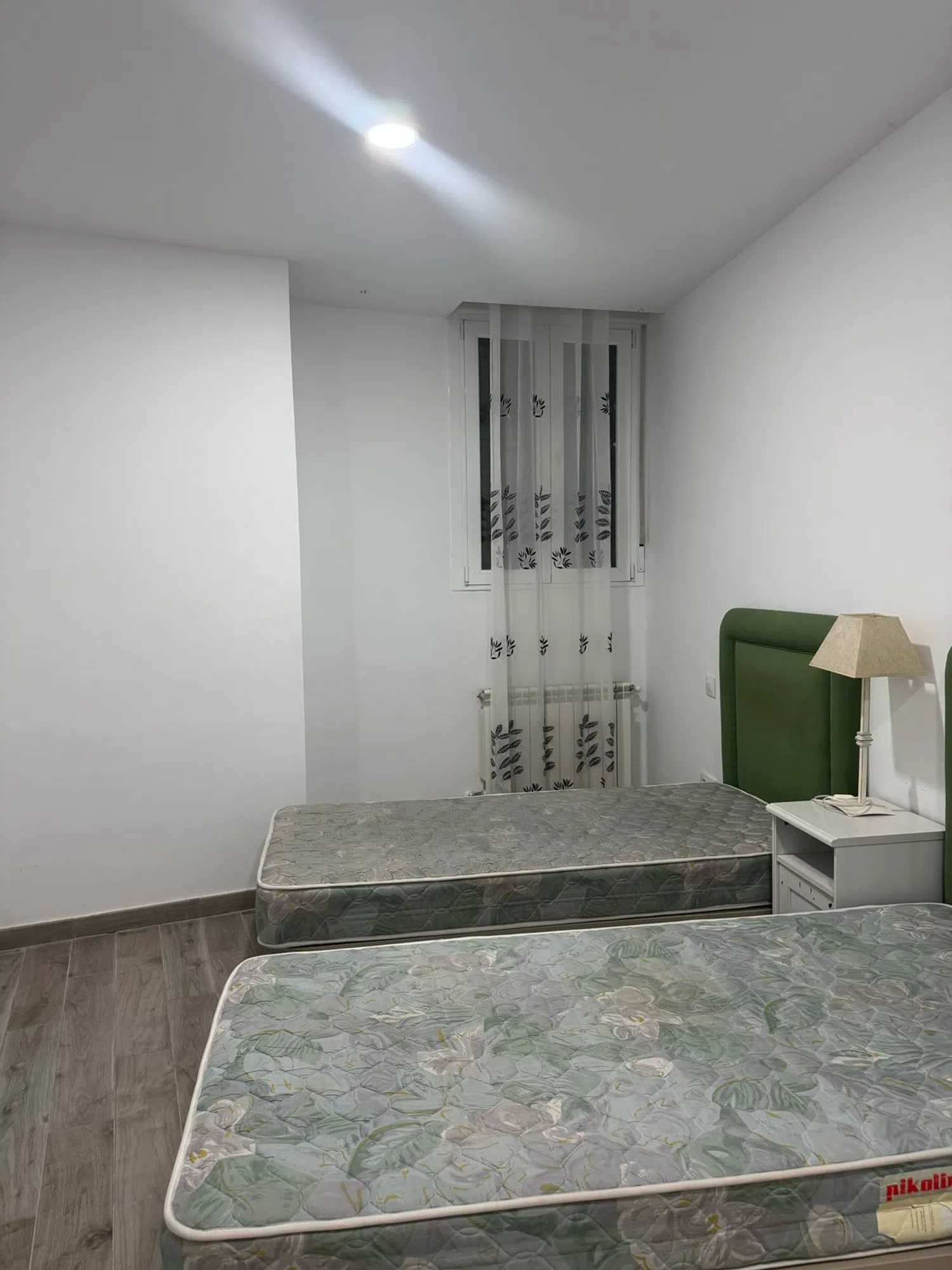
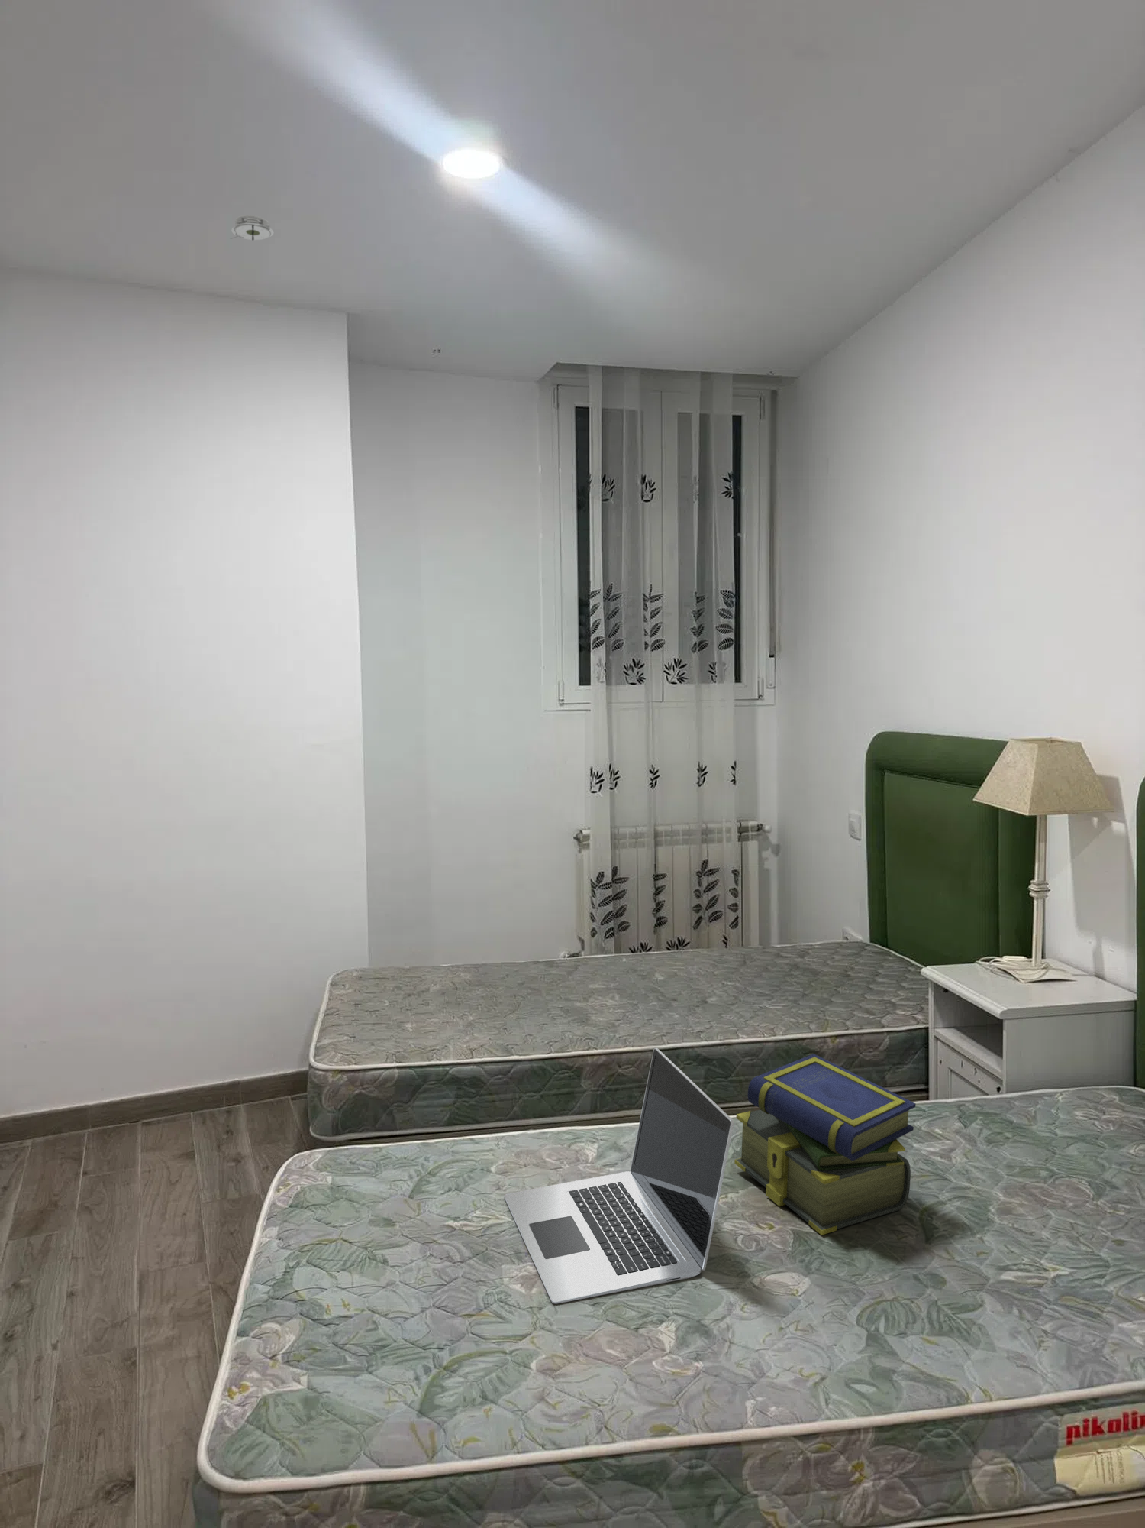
+ smoke detector [229,214,274,241]
+ stack of books [734,1054,916,1236]
+ laptop [504,1048,735,1304]
